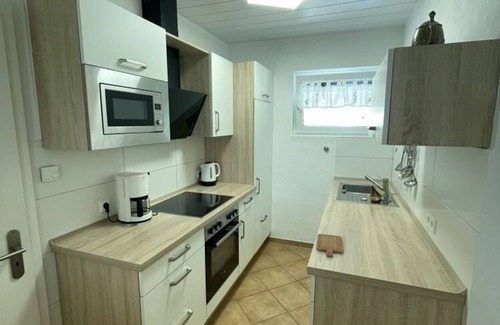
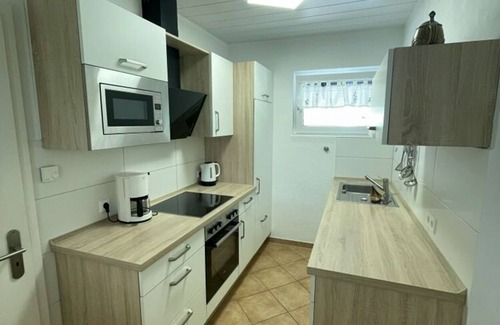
- chopping board [315,233,344,257]
